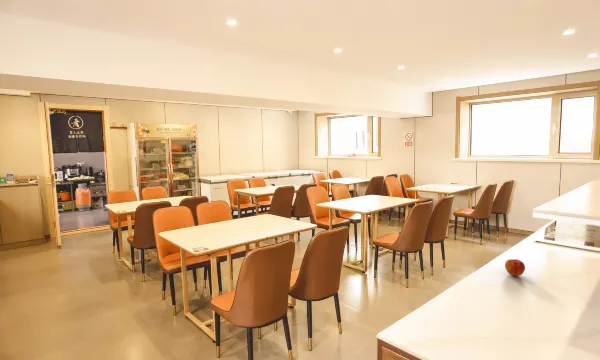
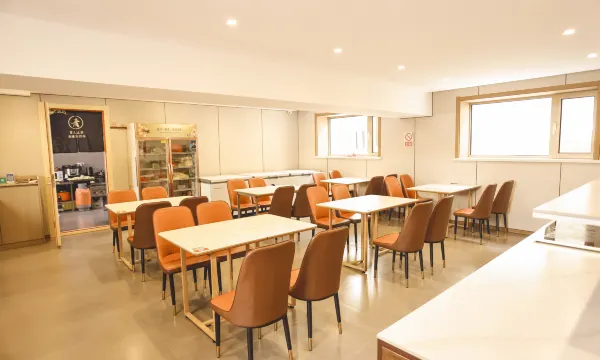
- apple [504,258,526,277]
